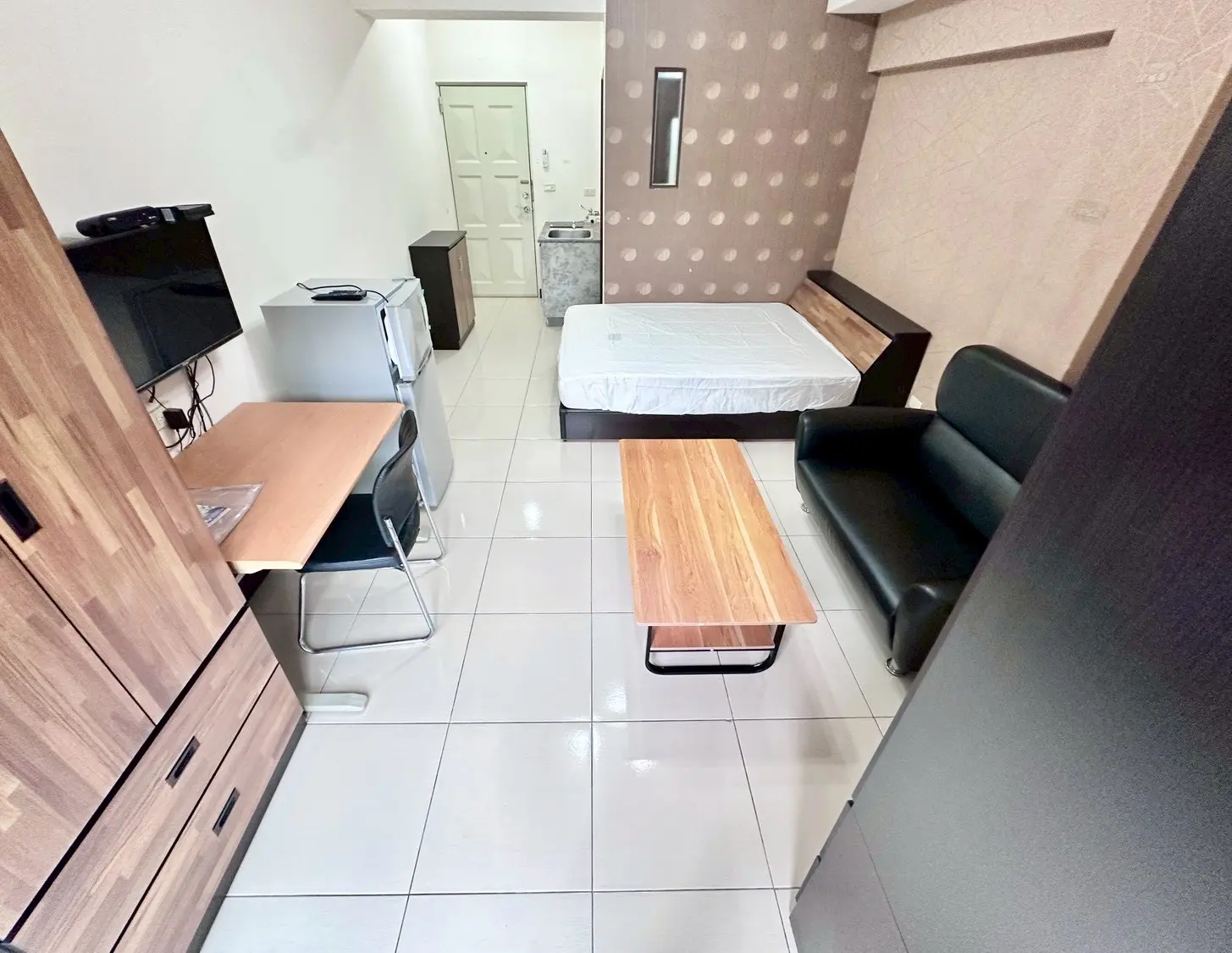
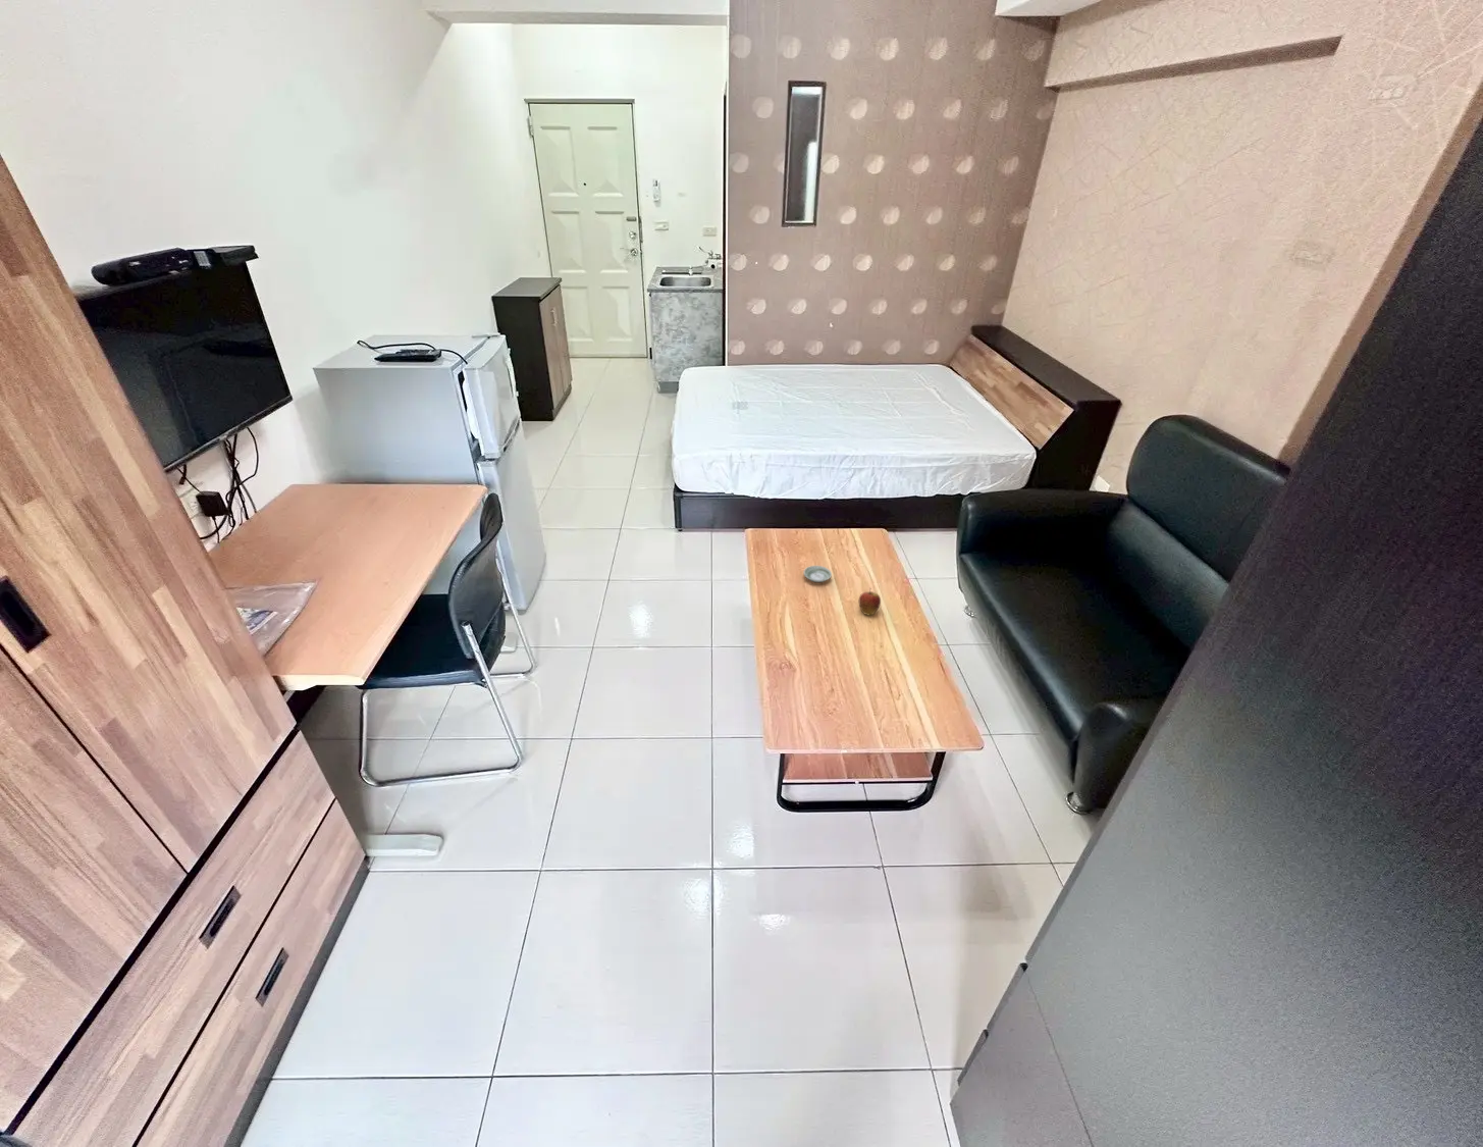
+ fruit [858,586,881,616]
+ saucer [802,564,833,584]
